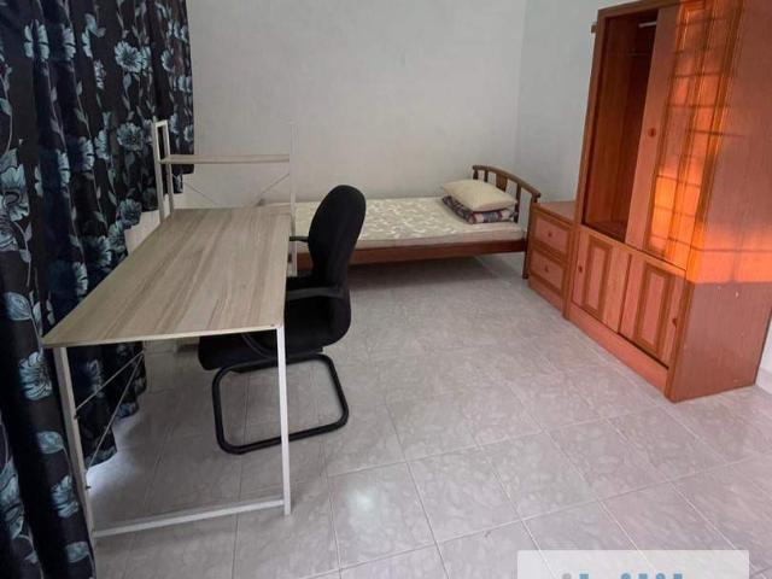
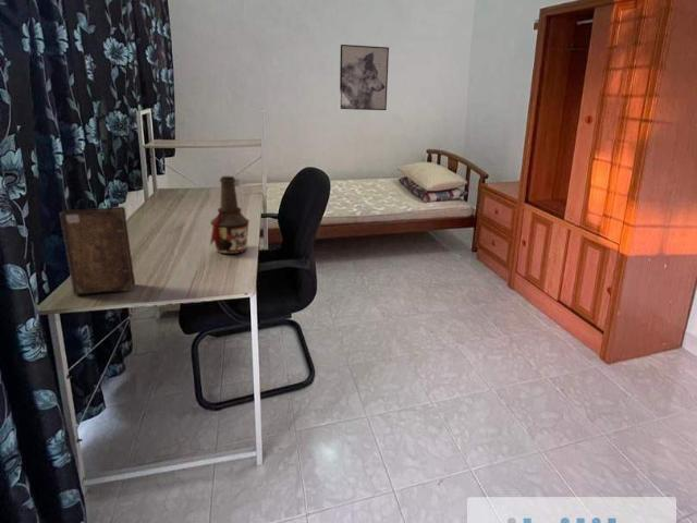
+ bottle [209,175,250,255]
+ book [58,206,136,295]
+ wall art [339,44,390,111]
